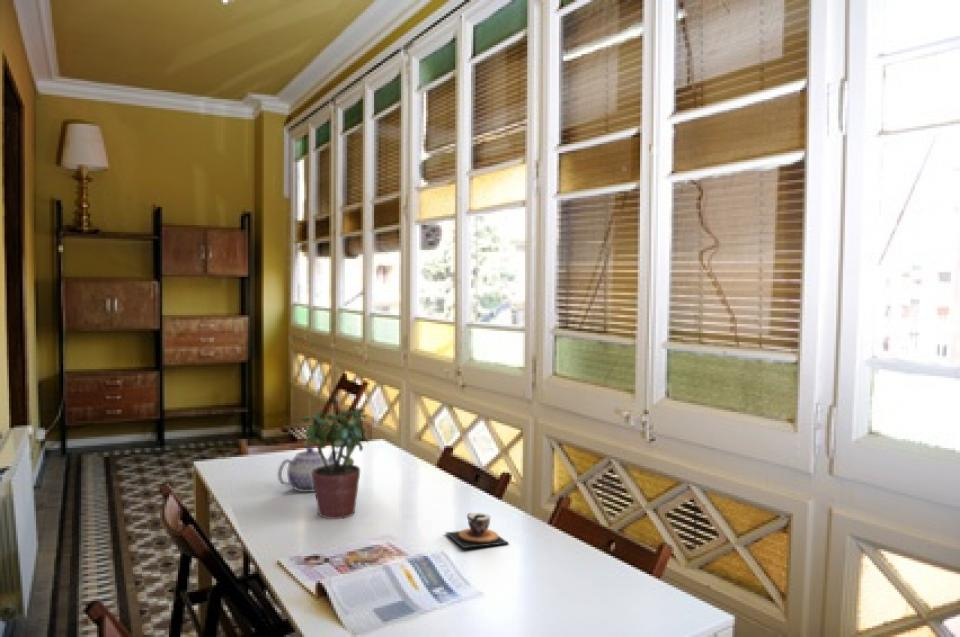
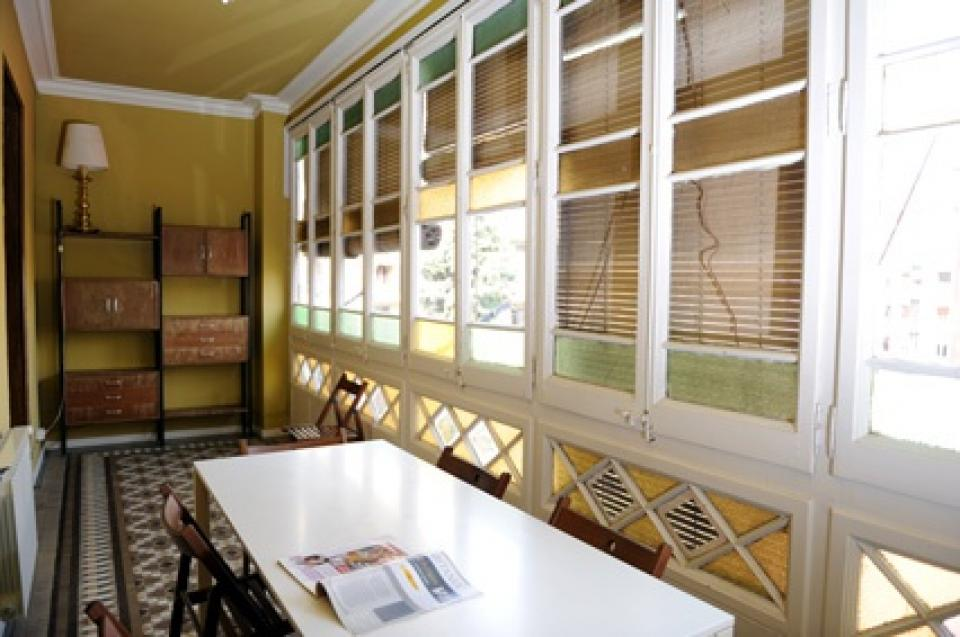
- teapot [277,445,339,493]
- potted plant [300,407,369,520]
- teacup [444,512,510,549]
